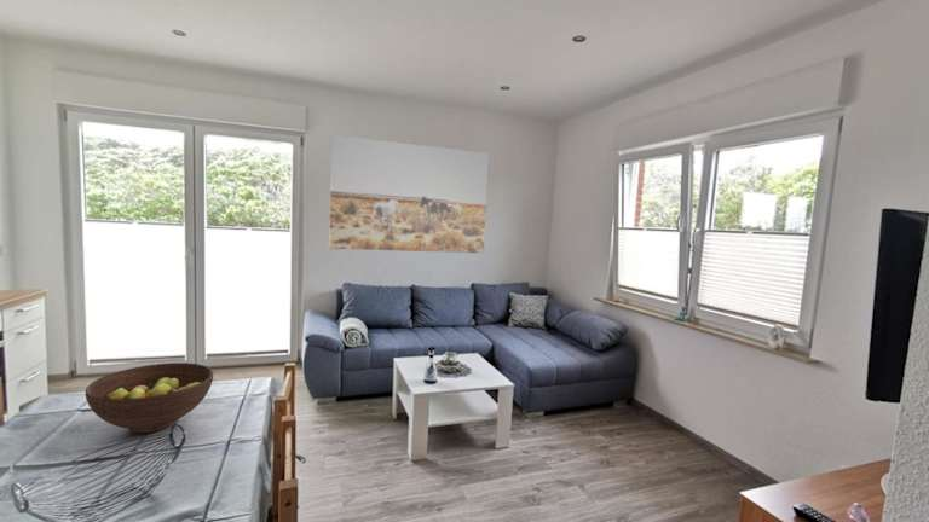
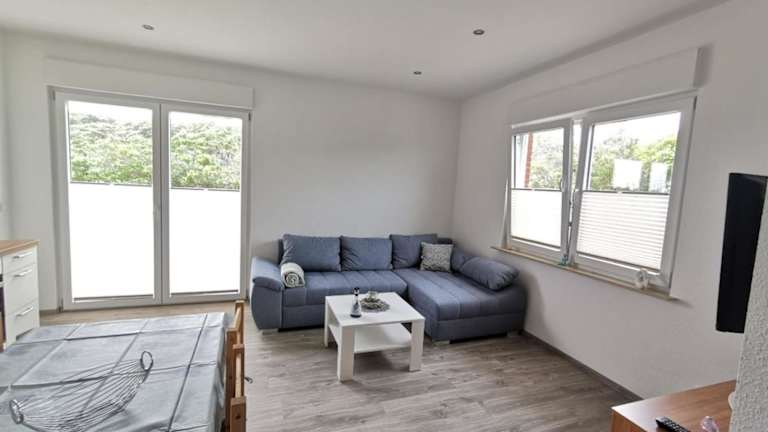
- fruit bowl [85,361,214,434]
- wall art [328,133,490,254]
